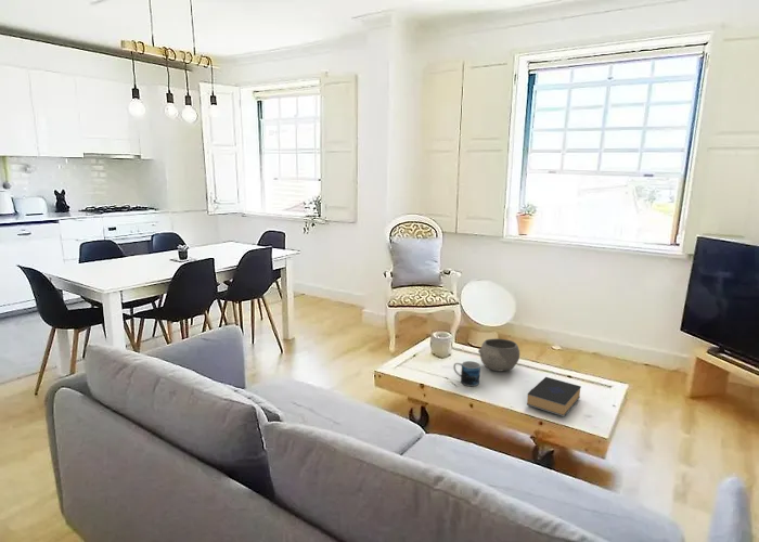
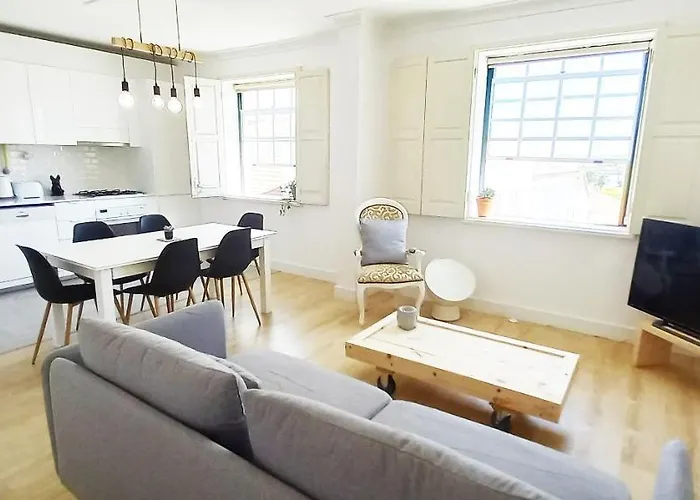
- mug [452,360,481,387]
- bowl [477,337,520,372]
- book [526,376,582,417]
